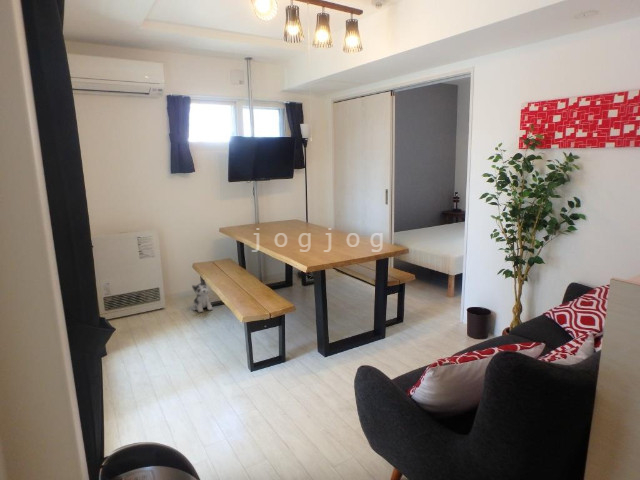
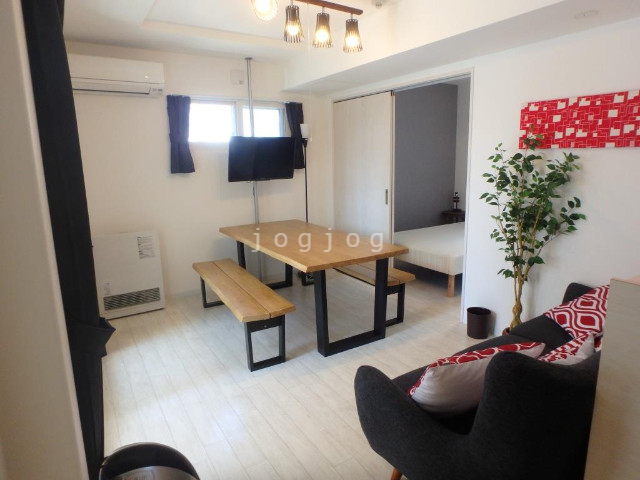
- plush toy [191,279,214,313]
